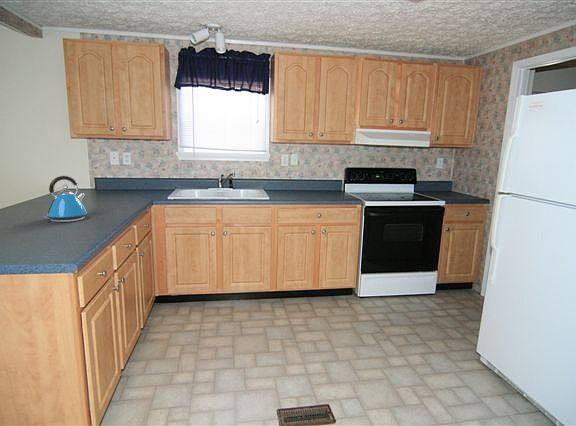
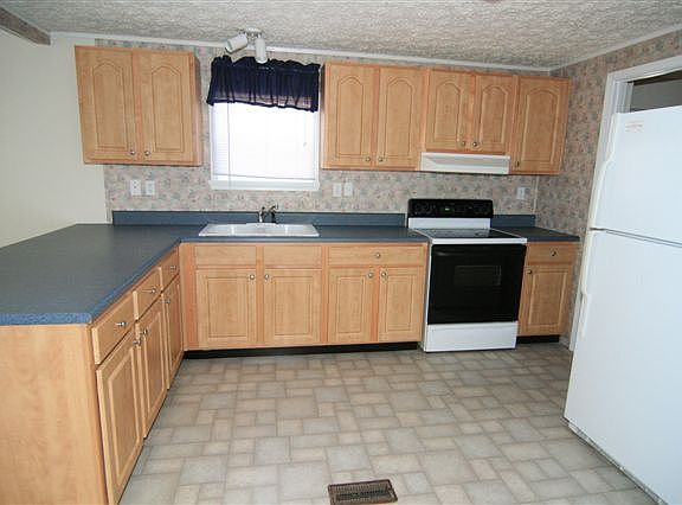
- kettle [43,175,88,223]
